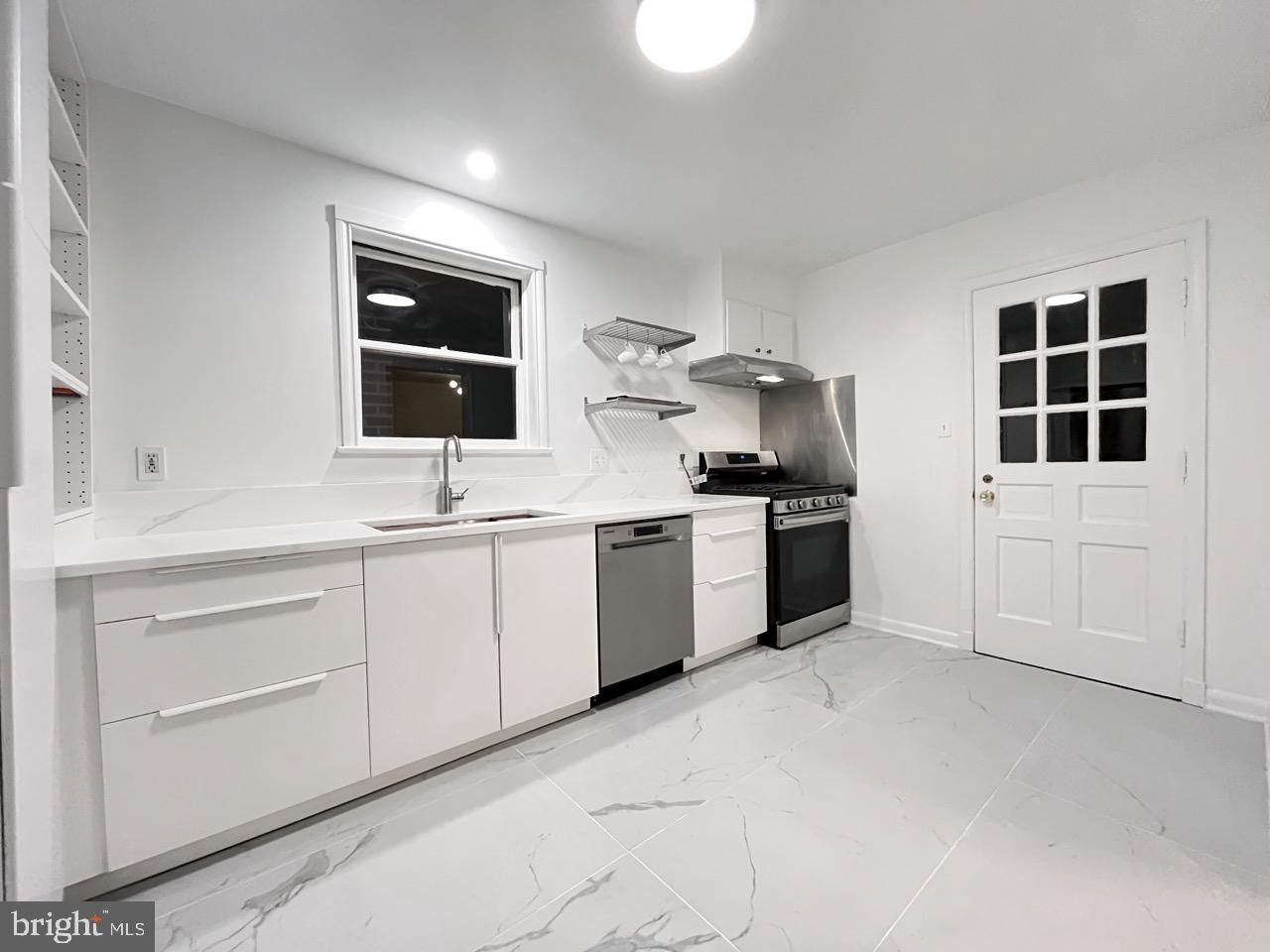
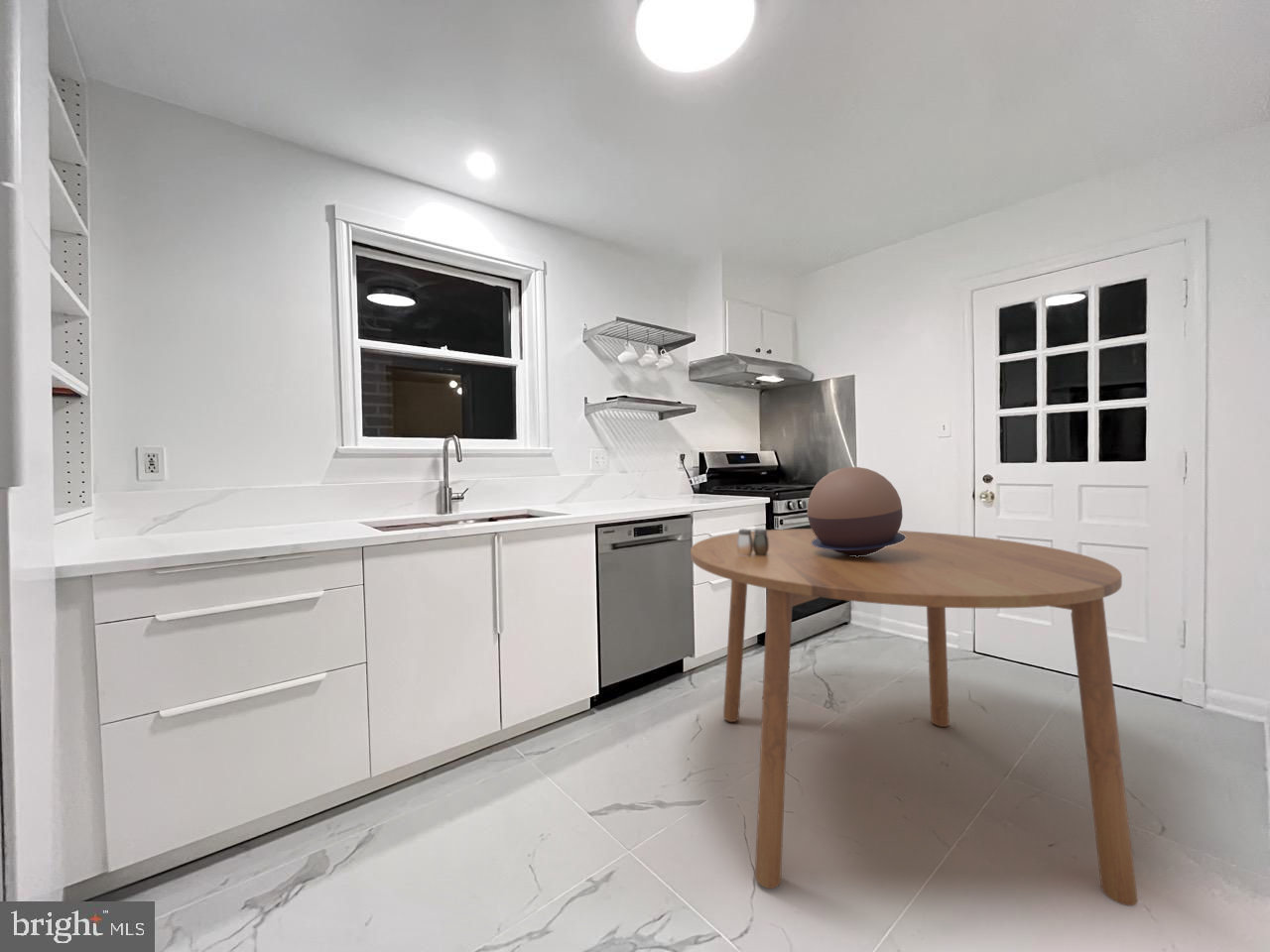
+ salt and pepper shaker [737,528,769,556]
+ dining table [690,528,1139,907]
+ decorative bowl [807,466,906,556]
